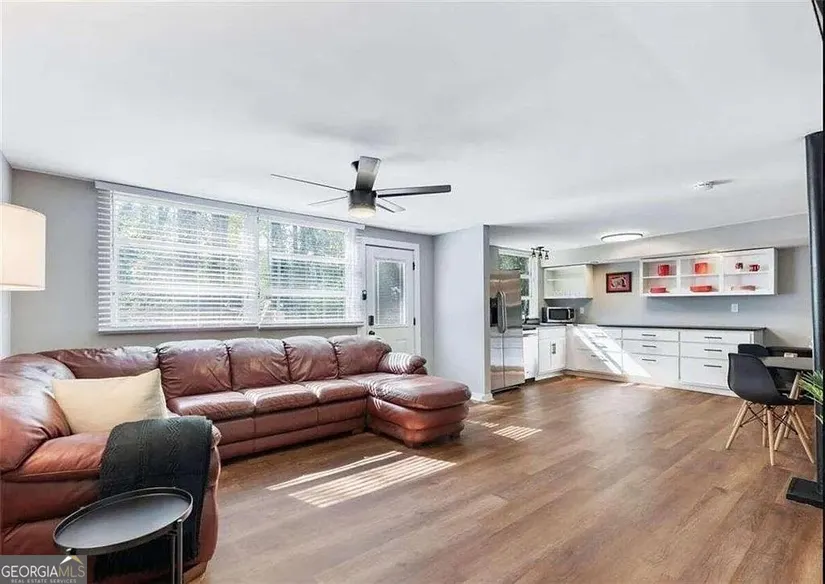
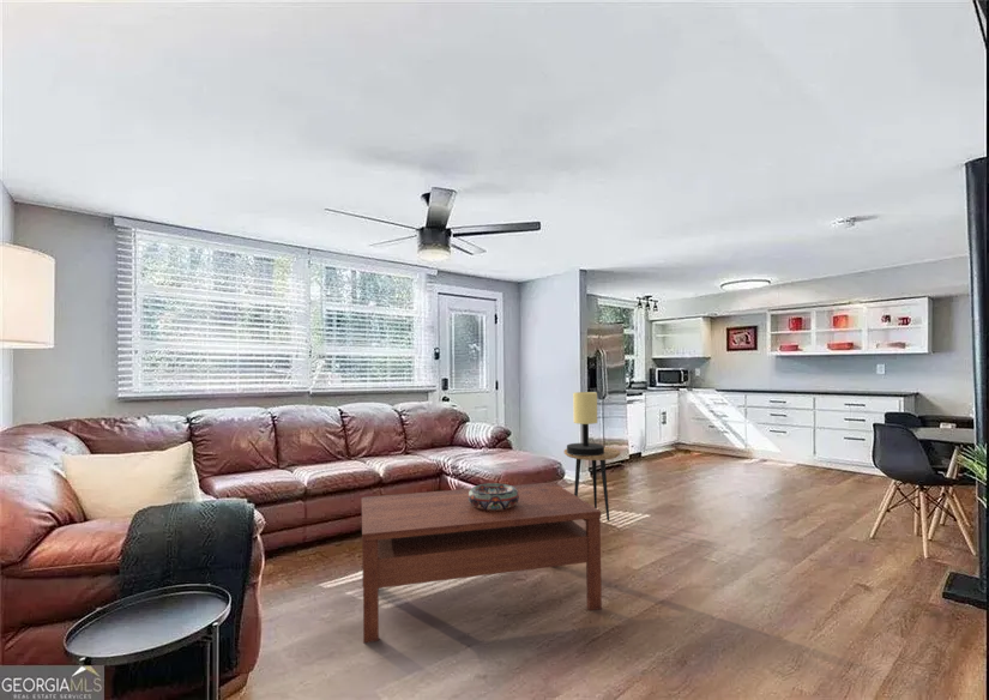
+ side table [563,446,621,521]
+ decorative bowl [468,482,519,511]
+ table lamp [566,391,605,455]
+ coffee table [361,481,603,644]
